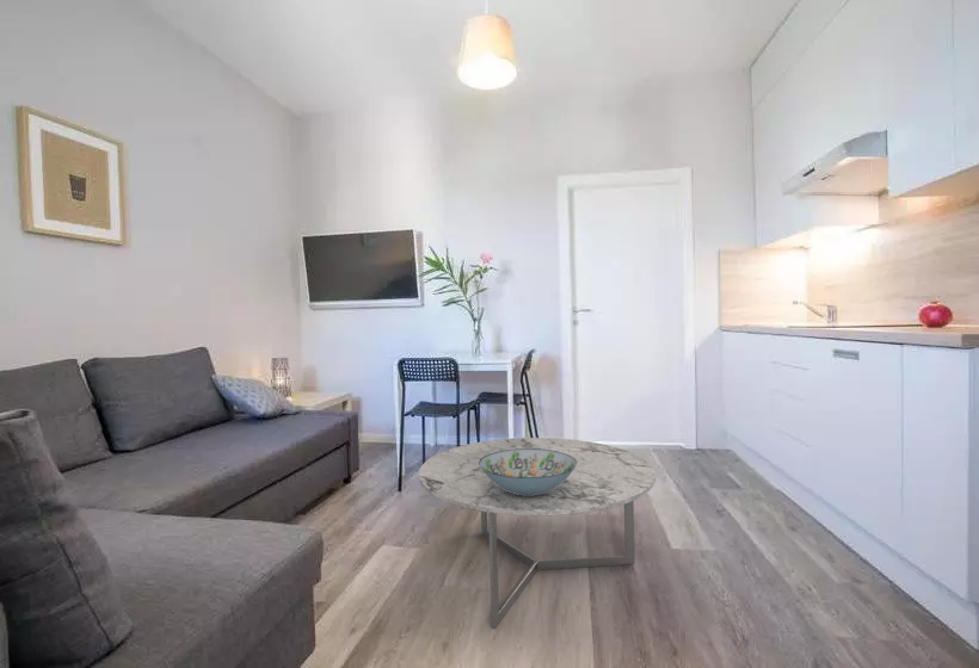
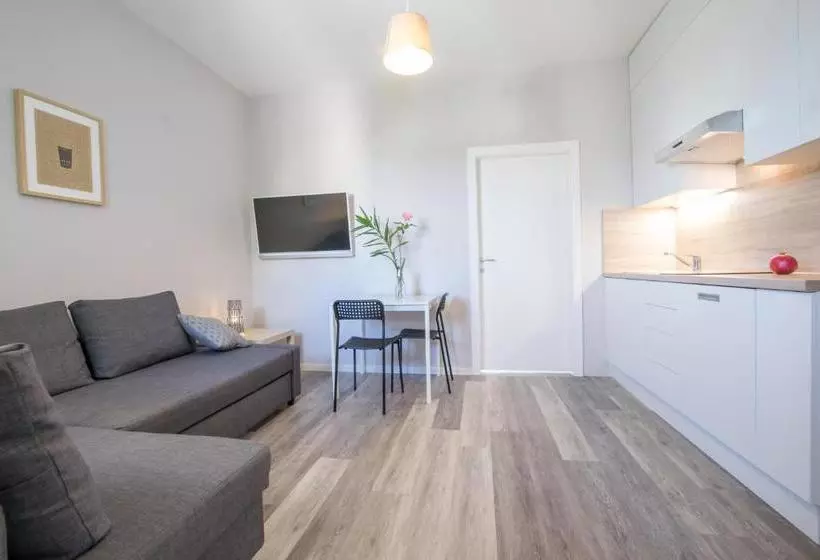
- decorative bowl [479,449,578,496]
- coffee table [418,437,657,629]
